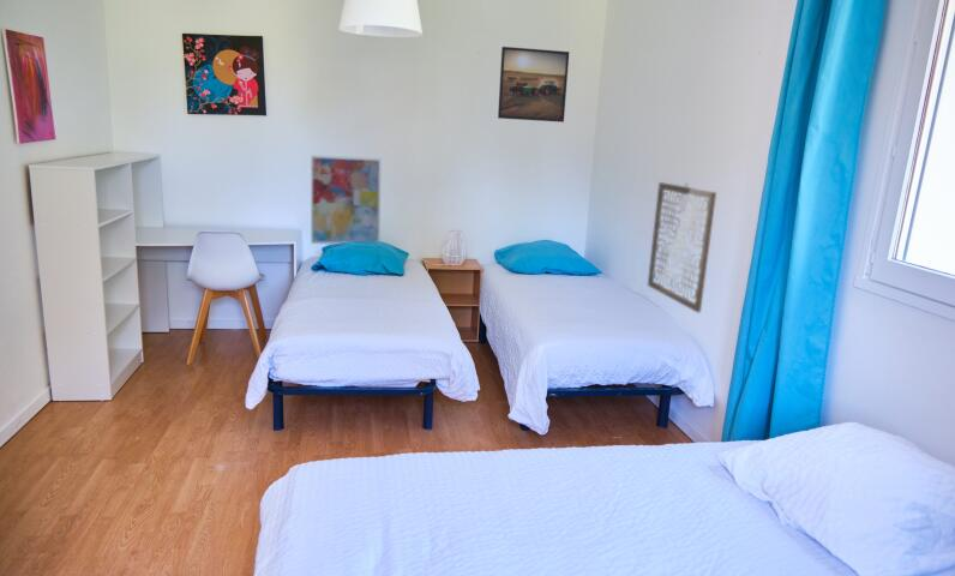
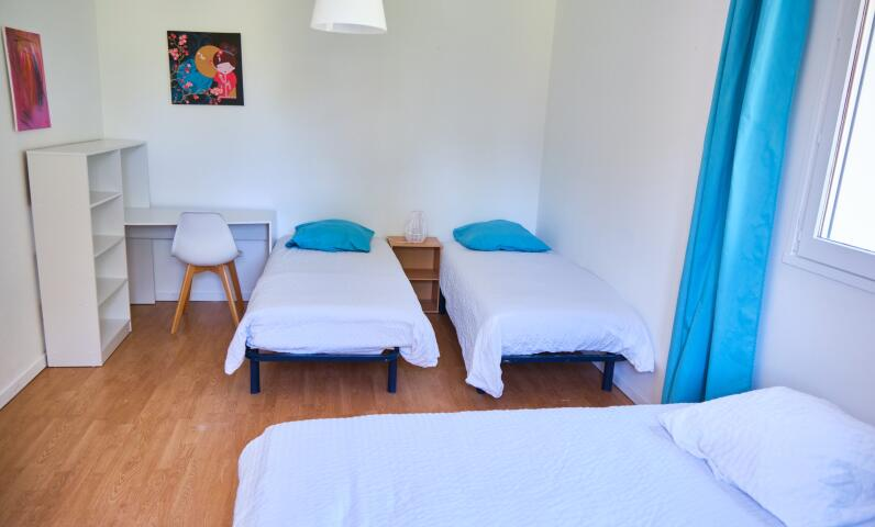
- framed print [497,46,570,124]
- wall art [310,154,383,245]
- wall art [647,181,717,314]
